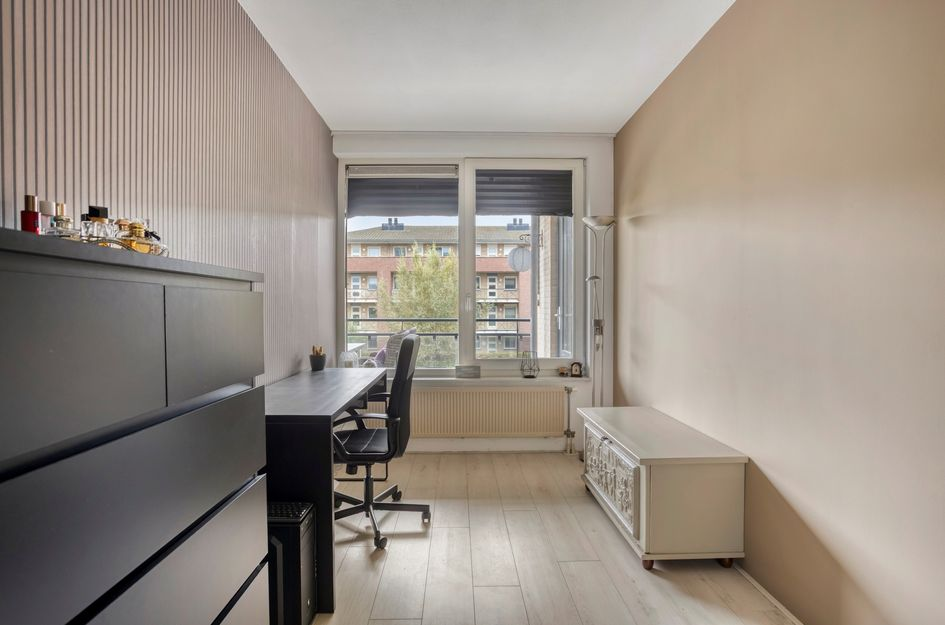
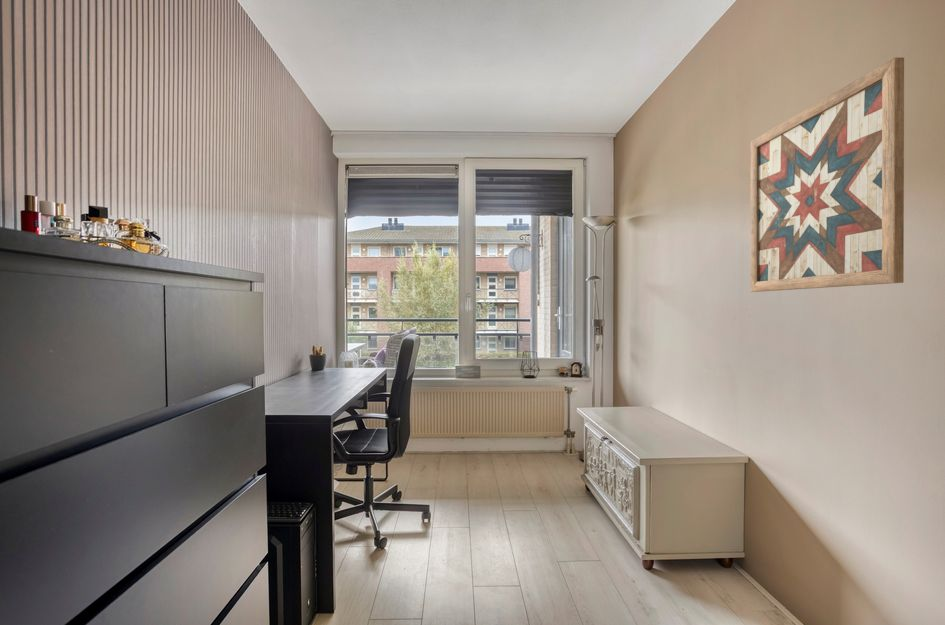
+ wall art [750,56,905,293]
